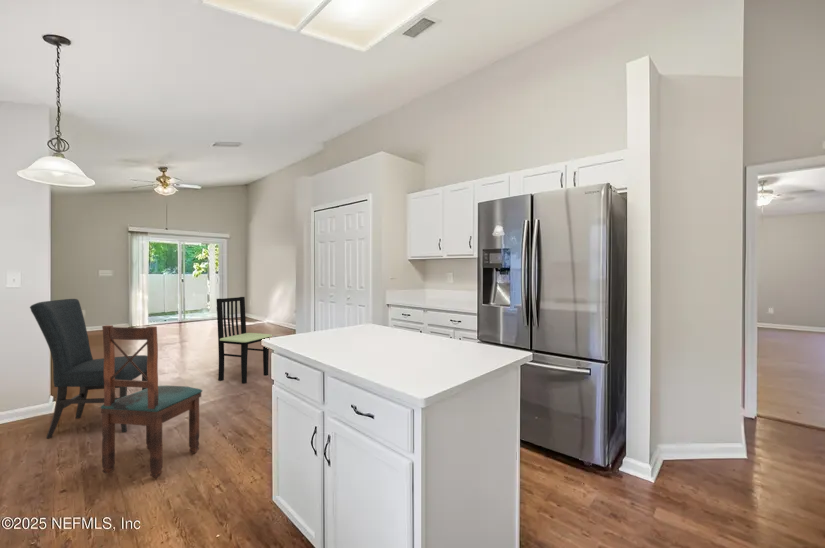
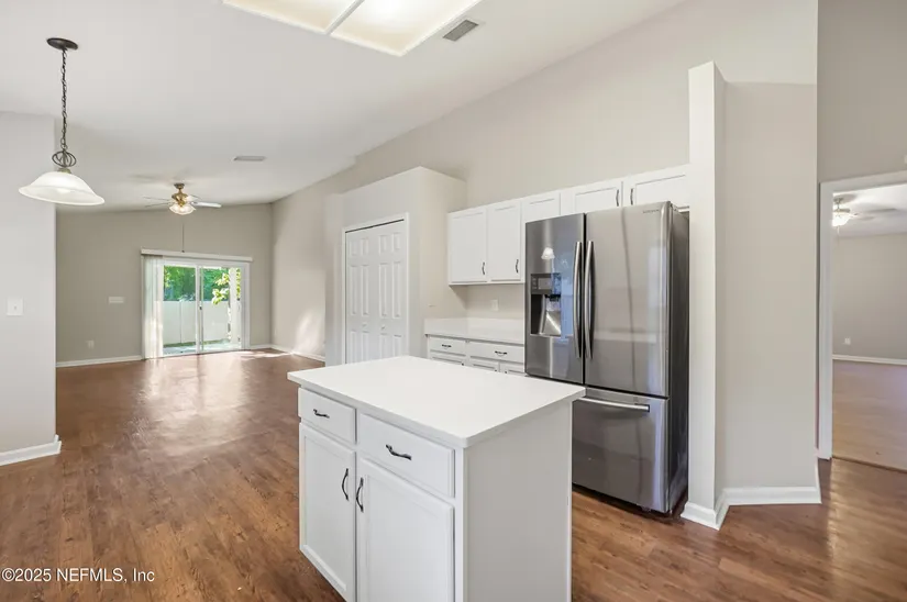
- dining chair [99,324,203,479]
- chair [29,298,147,439]
- dining chair [215,296,273,385]
